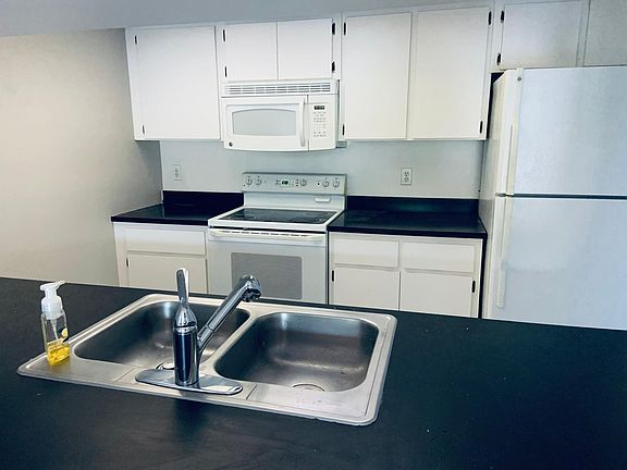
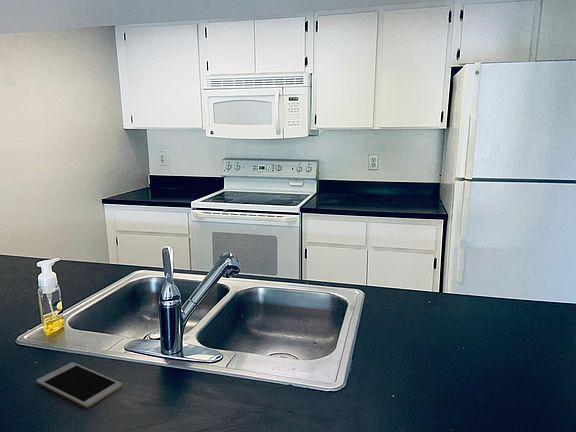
+ cell phone [36,361,123,409]
